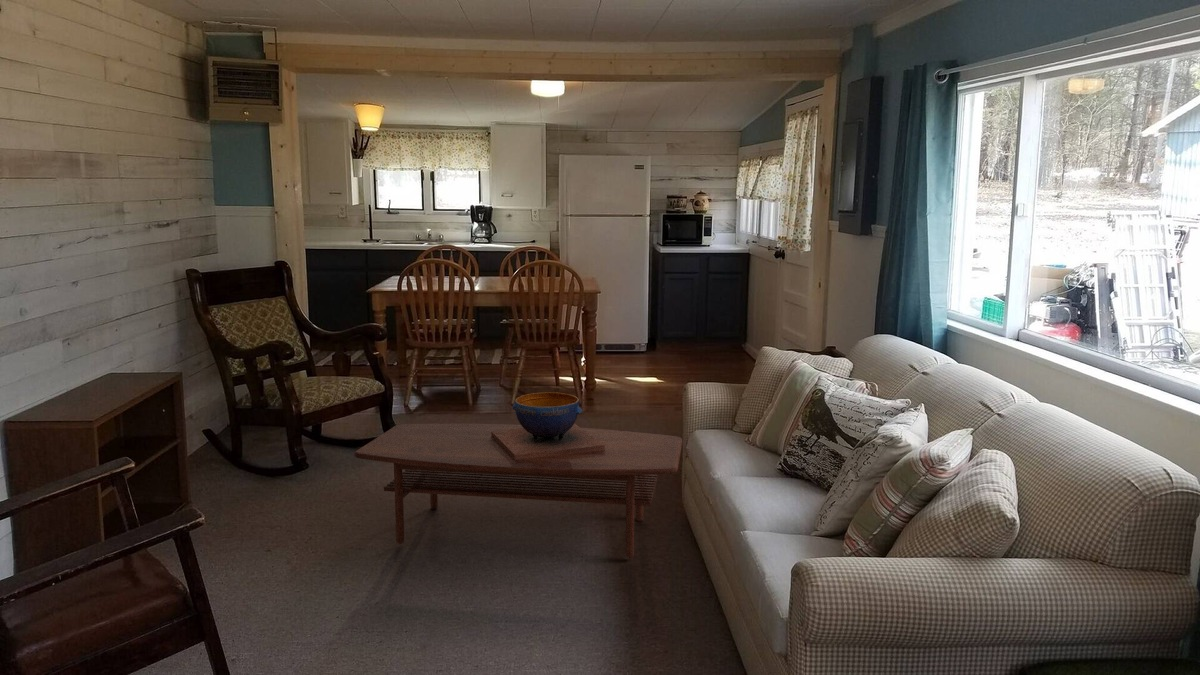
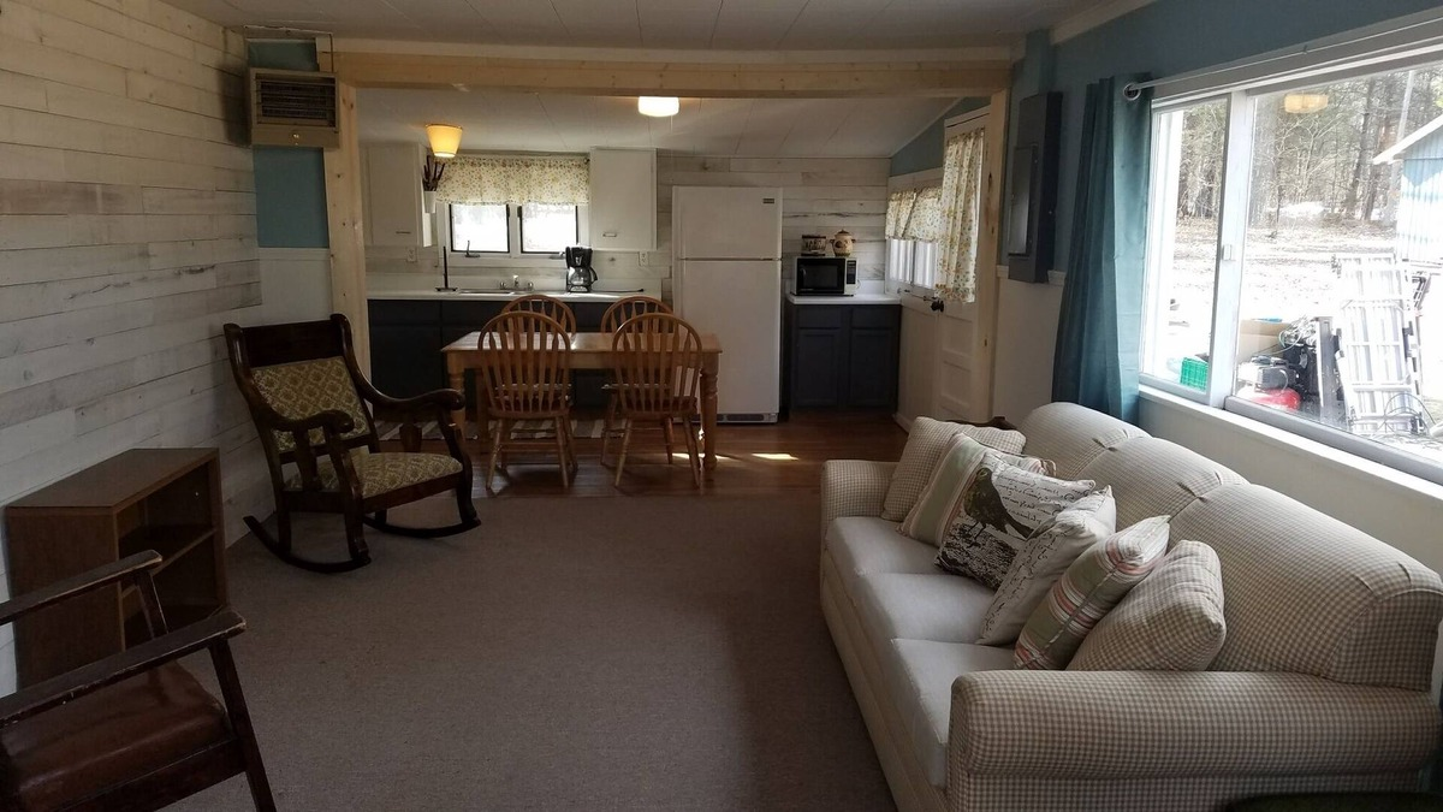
- decorative bowl [491,391,605,460]
- coffee table [353,423,683,560]
